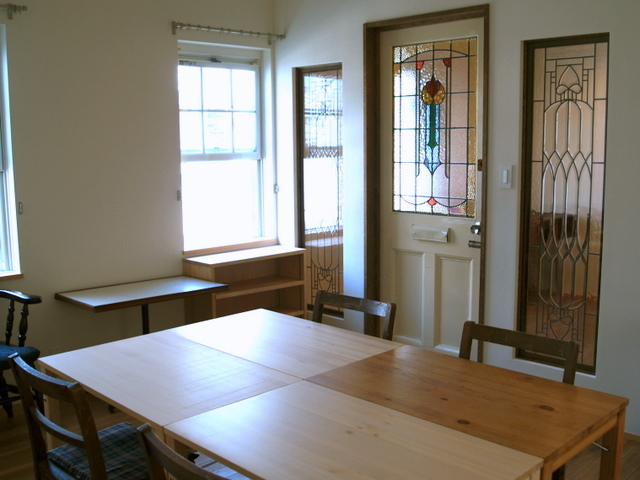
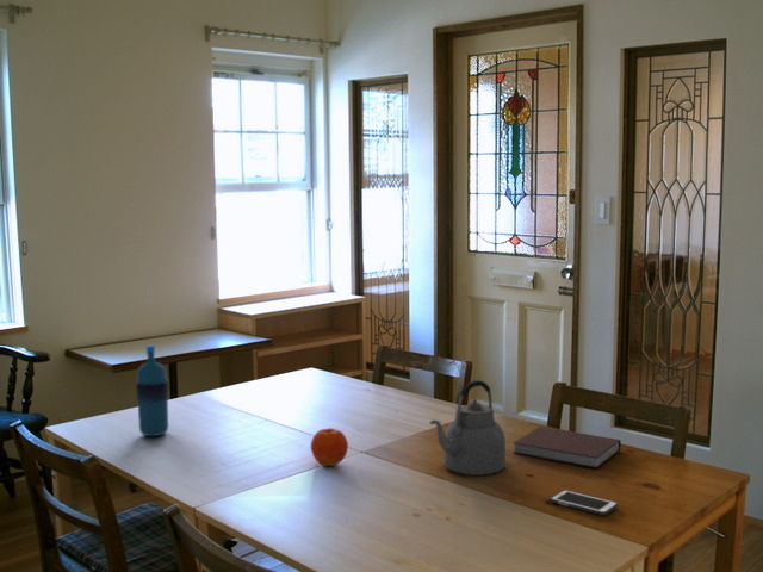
+ cell phone [550,489,619,516]
+ notebook [511,425,622,470]
+ water bottle [135,344,169,437]
+ kettle [429,379,507,477]
+ fruit [310,427,349,467]
